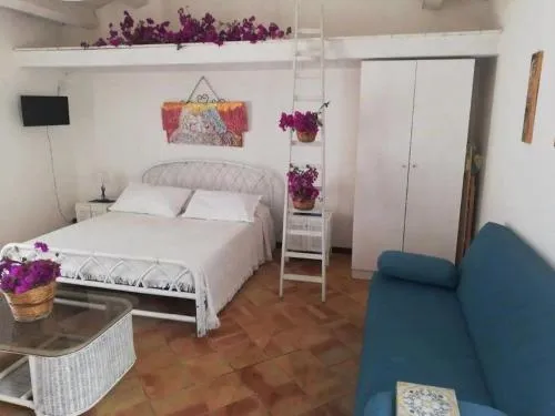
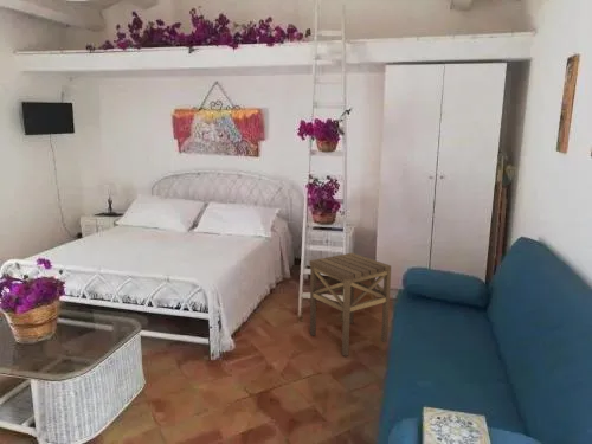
+ side table [308,252,392,358]
